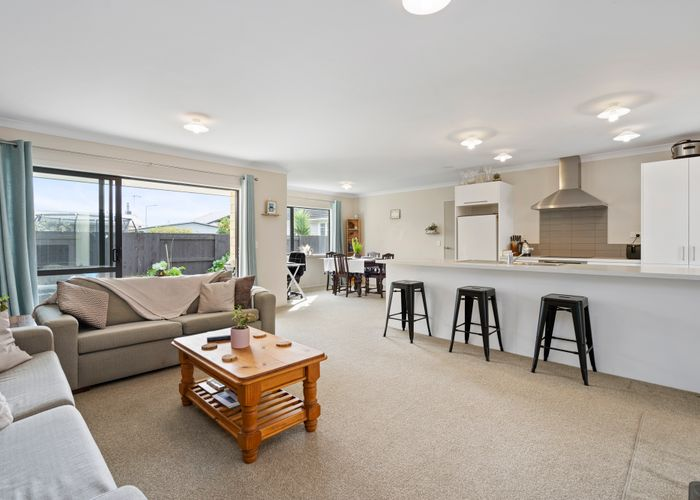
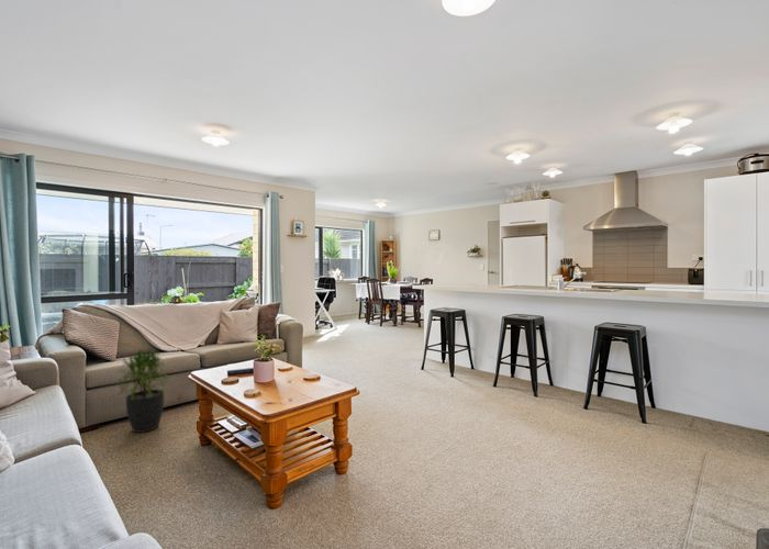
+ potted plant [115,348,171,434]
